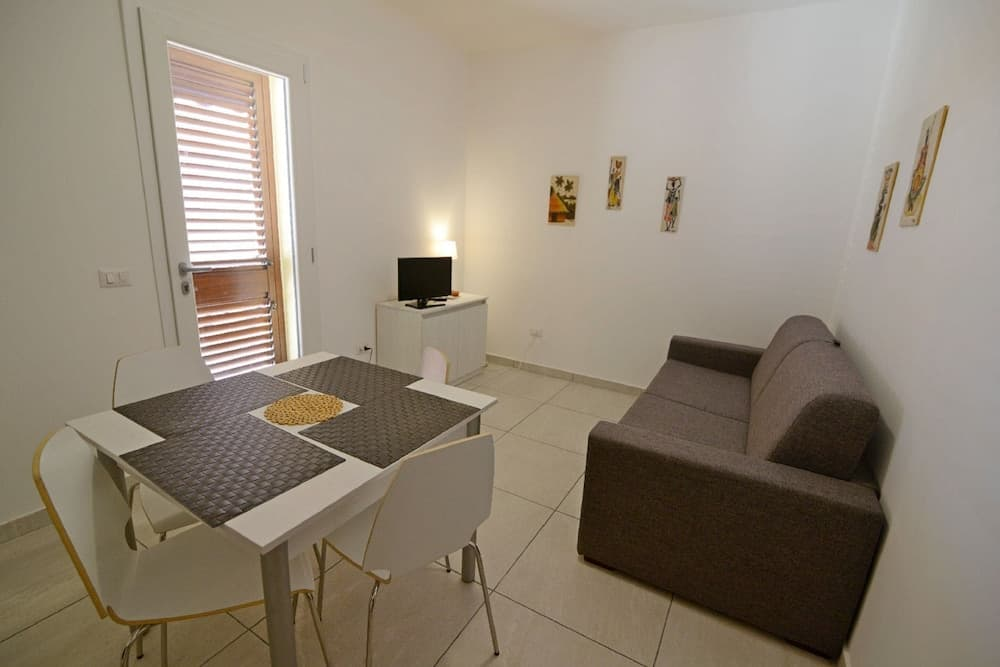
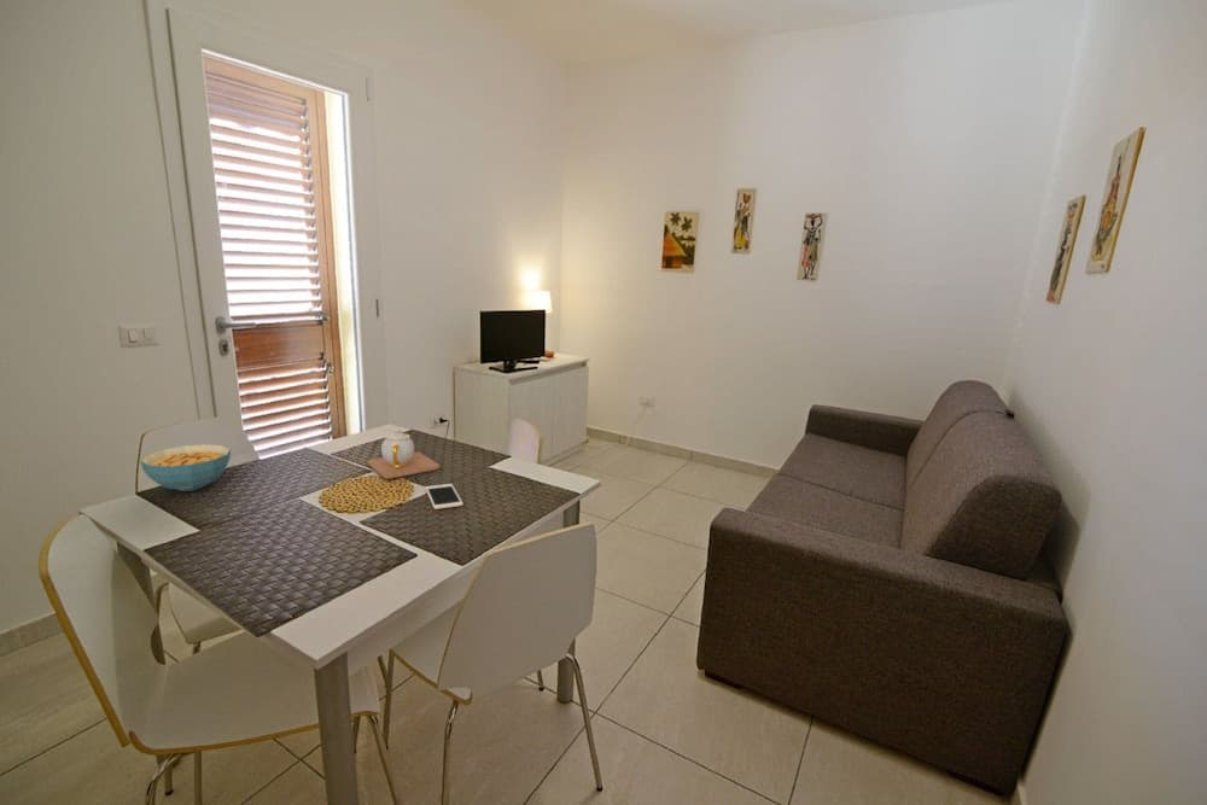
+ teapot [366,427,442,480]
+ cereal bowl [139,443,232,492]
+ cell phone [424,483,465,511]
